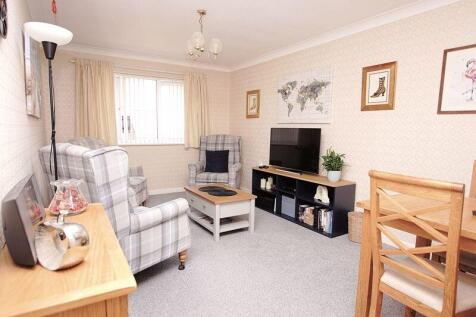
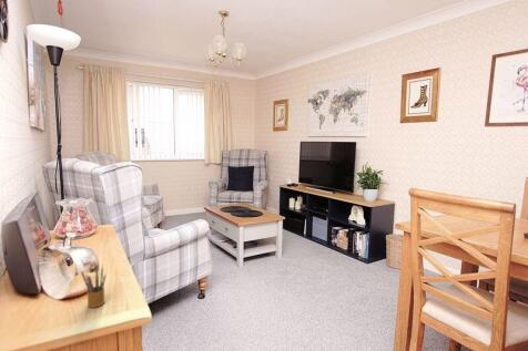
+ pencil box [80,262,106,309]
